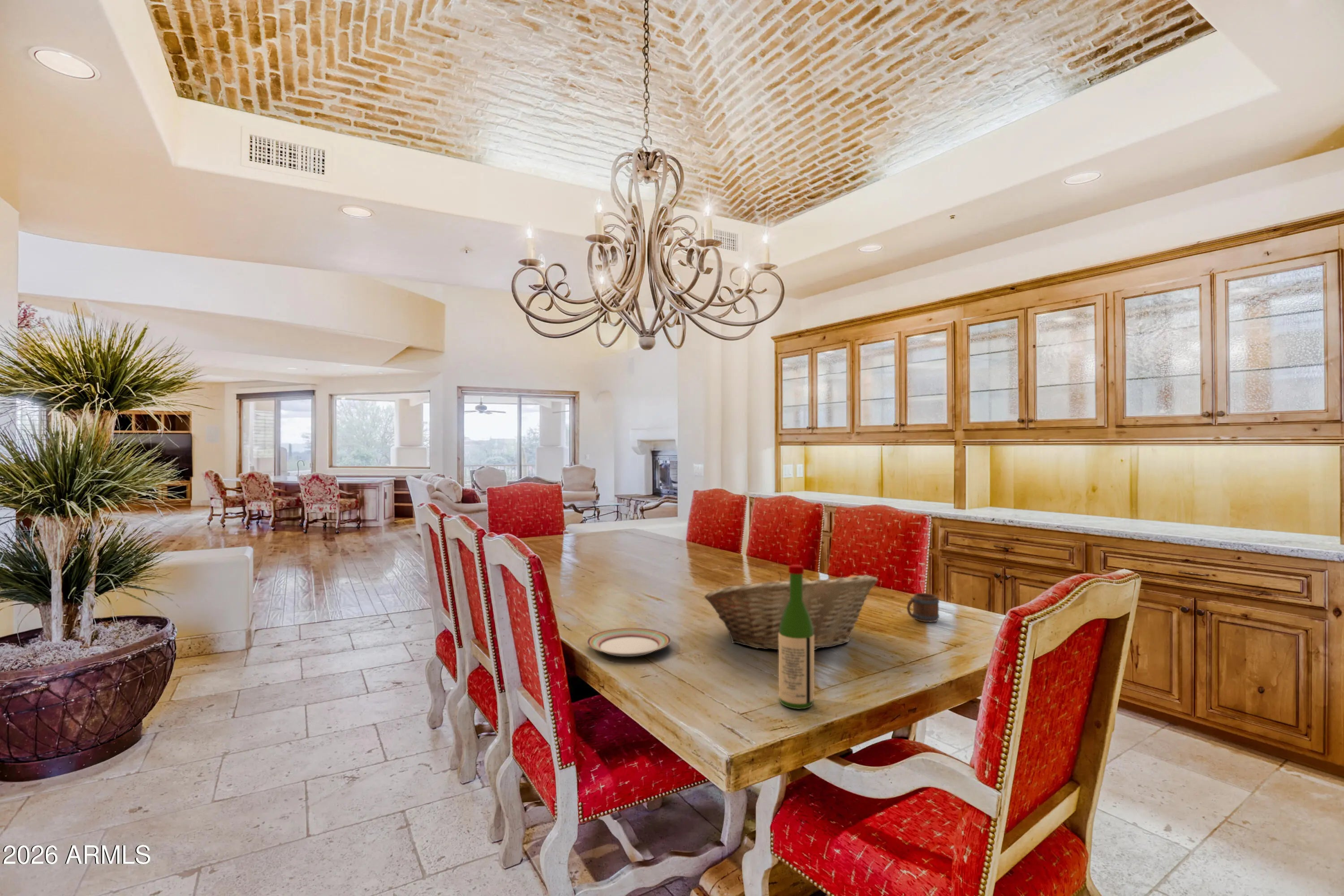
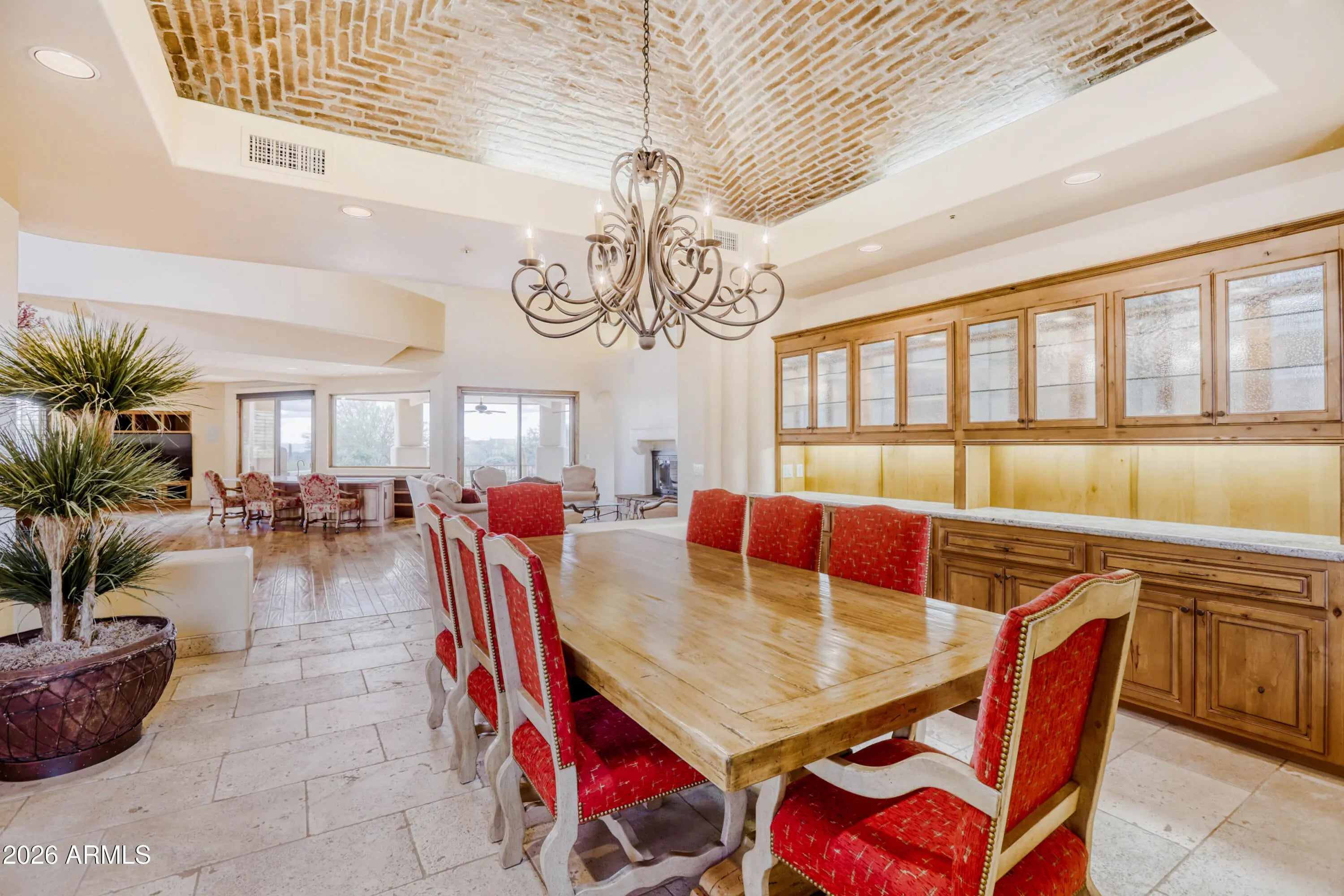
- wine bottle [778,564,814,710]
- plate [586,628,672,657]
- mug [906,593,939,623]
- fruit basket [704,571,878,650]
